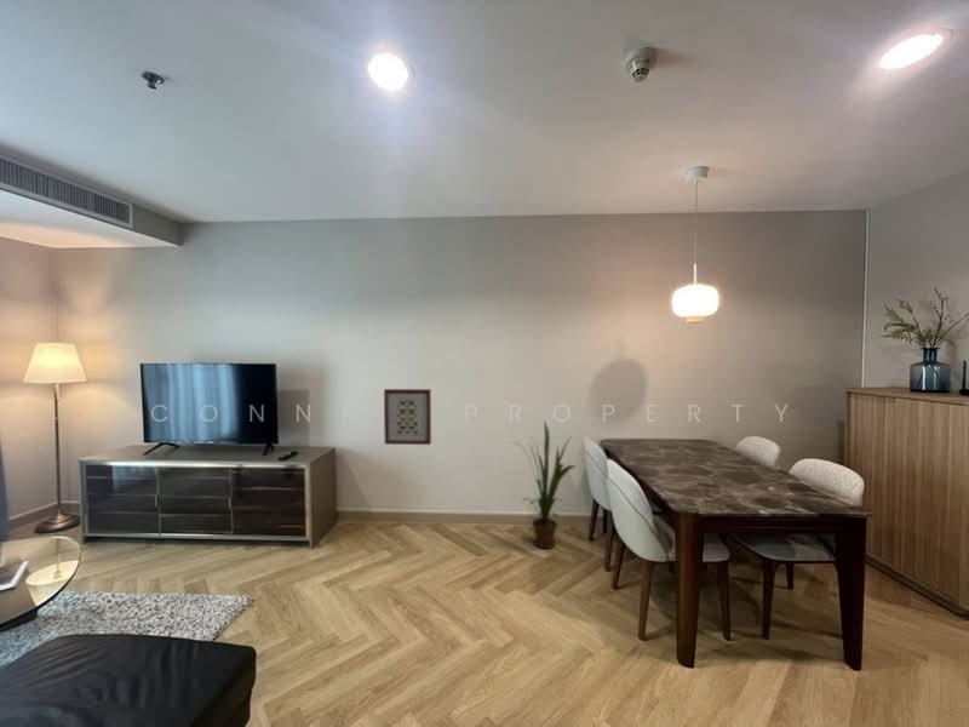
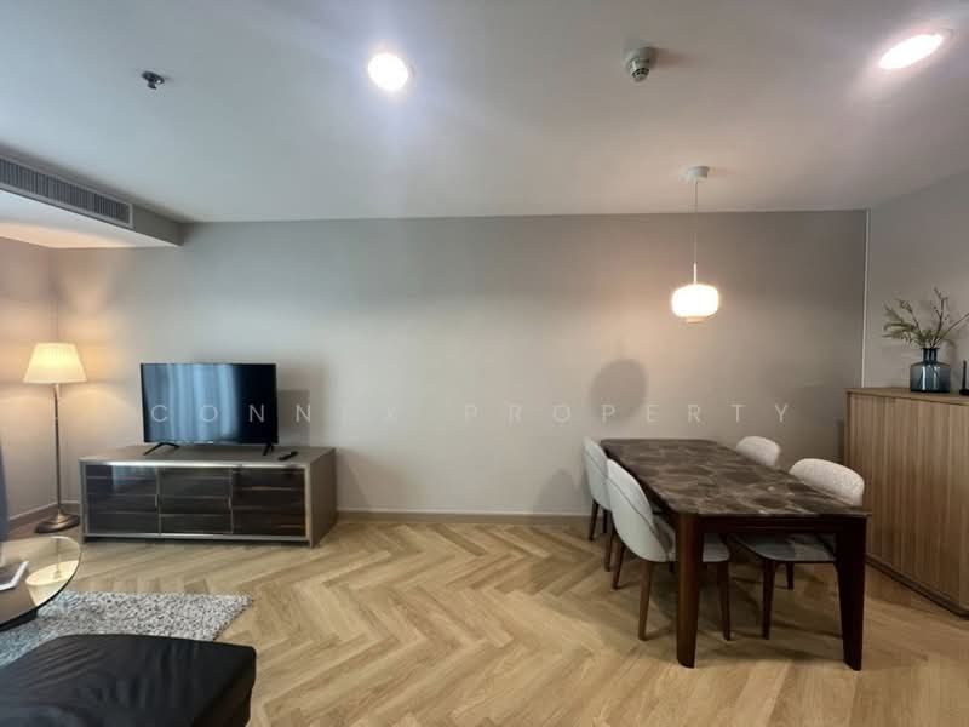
- house plant [512,419,577,550]
- wall art [383,388,432,446]
